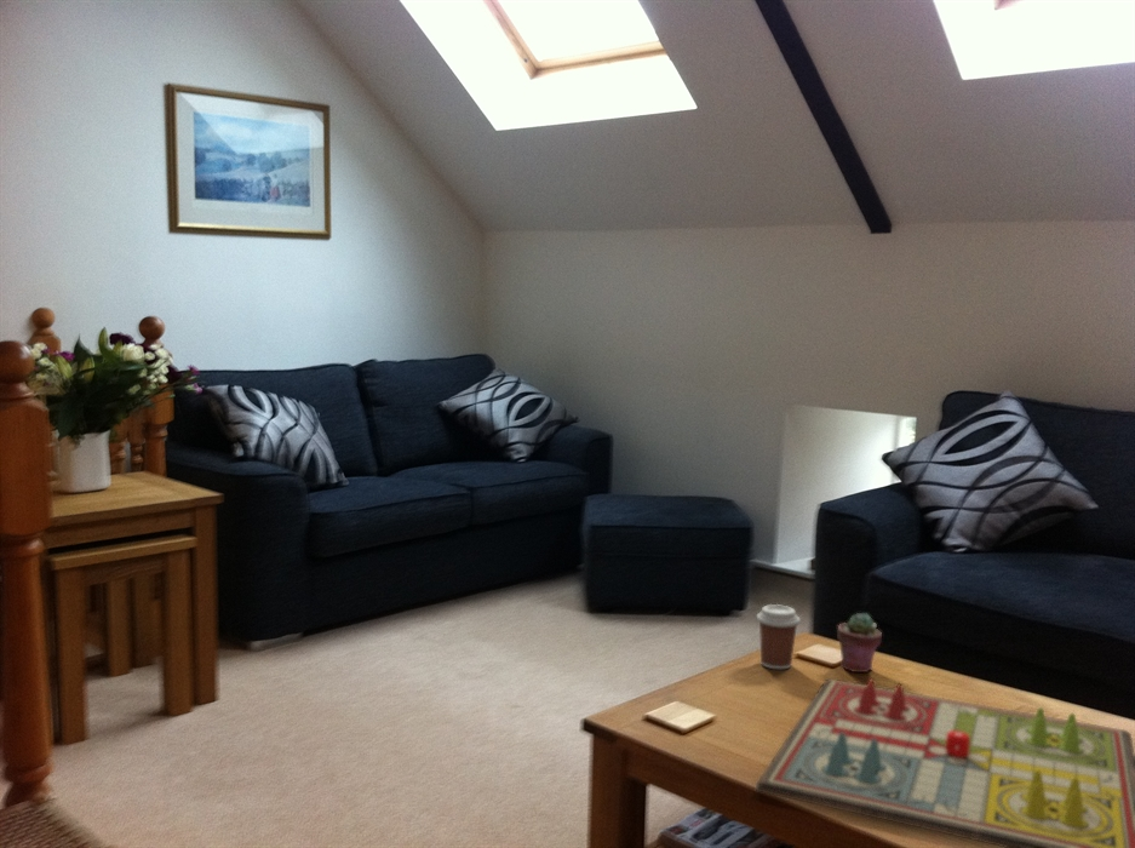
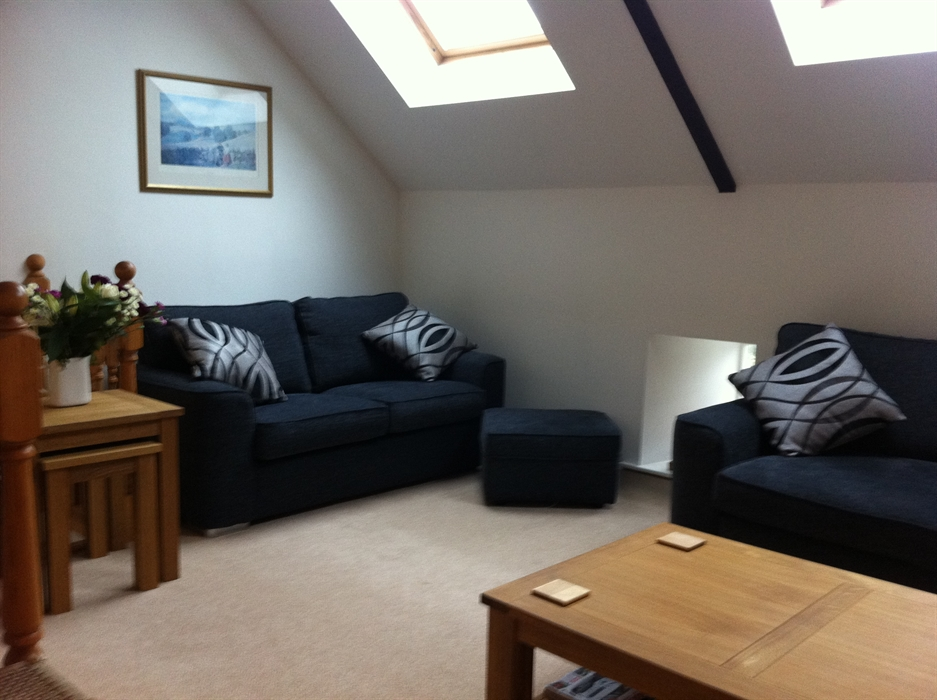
- potted succulent [836,612,883,674]
- gameboard [755,677,1135,848]
- coffee cup [756,603,802,670]
